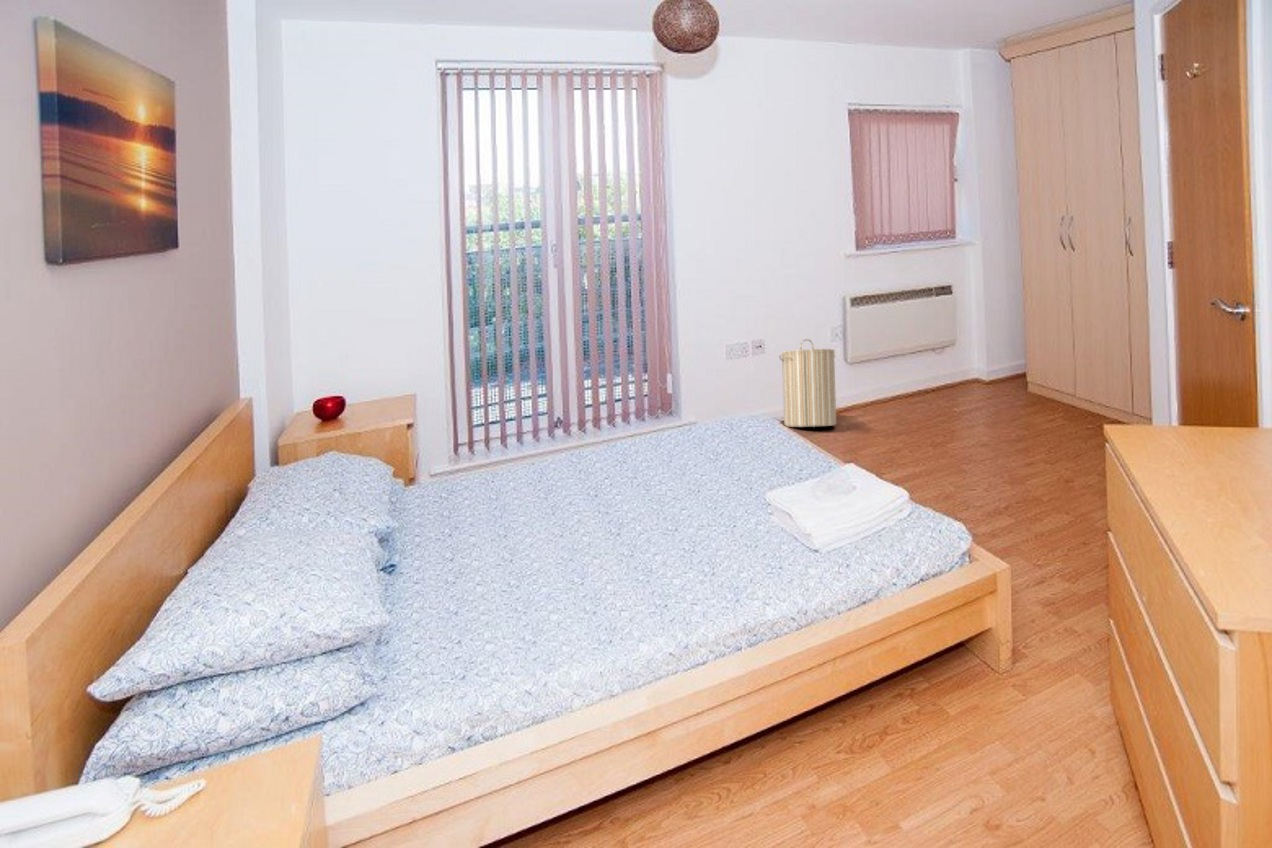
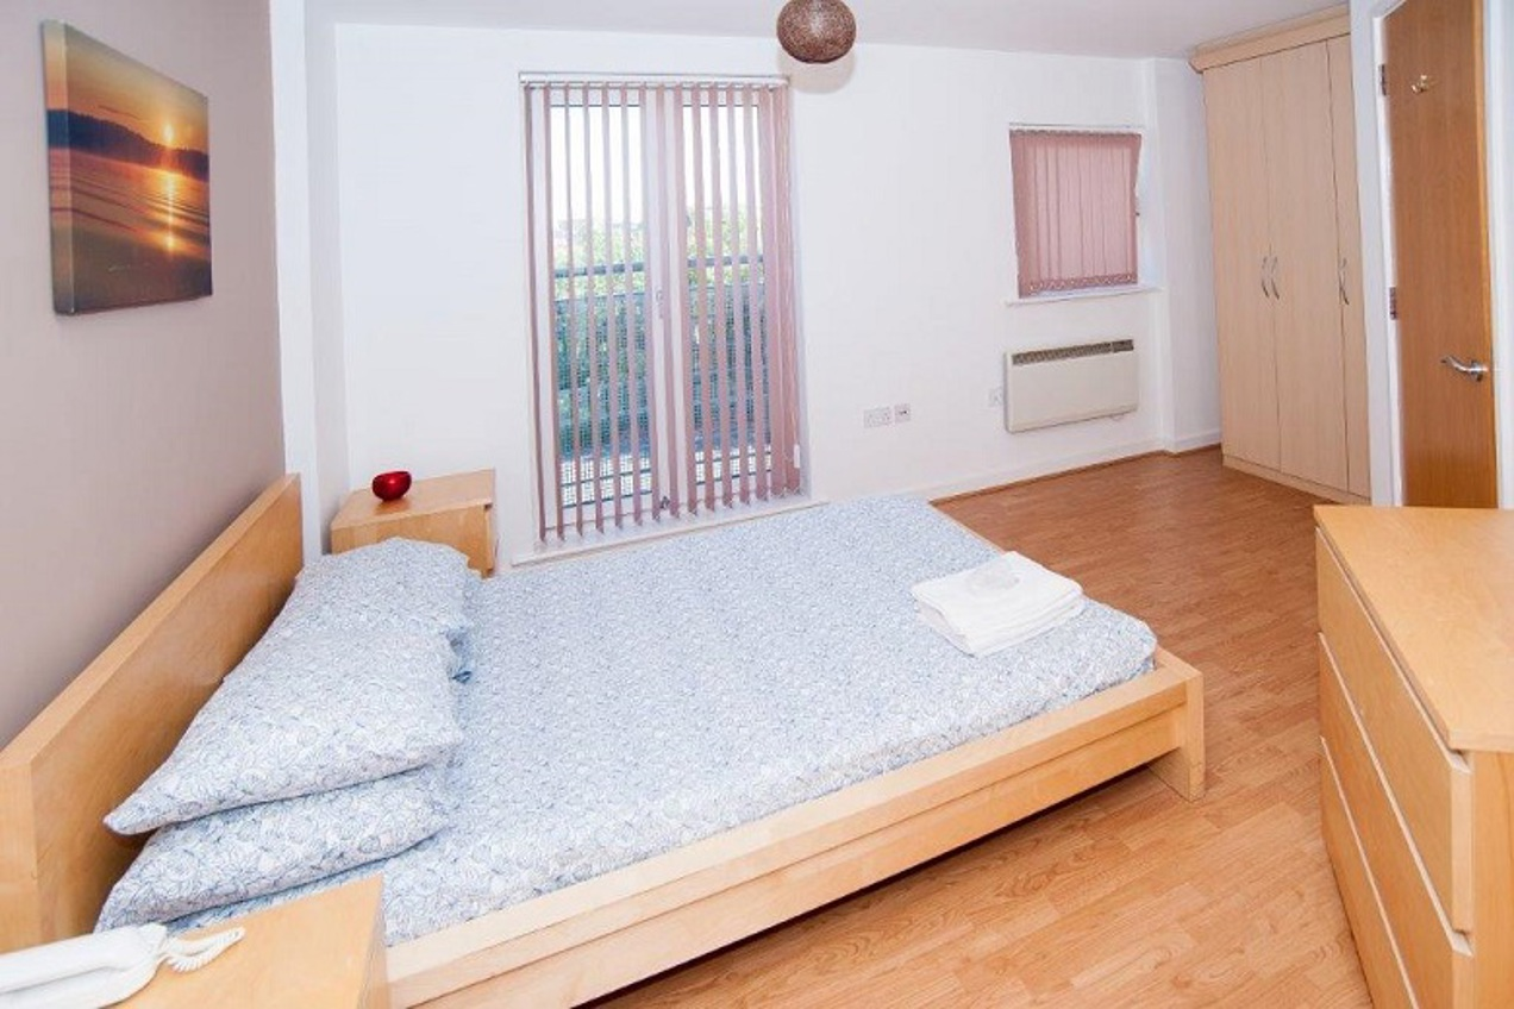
- laundry hamper [778,338,837,428]
